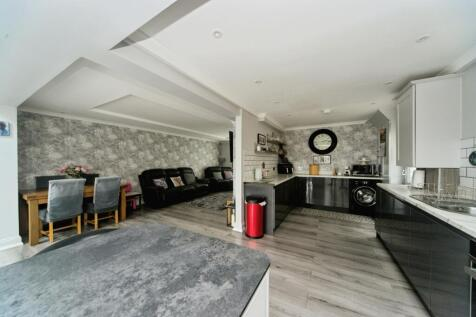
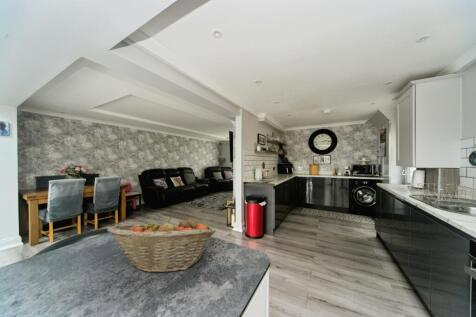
+ fruit basket [106,216,217,274]
